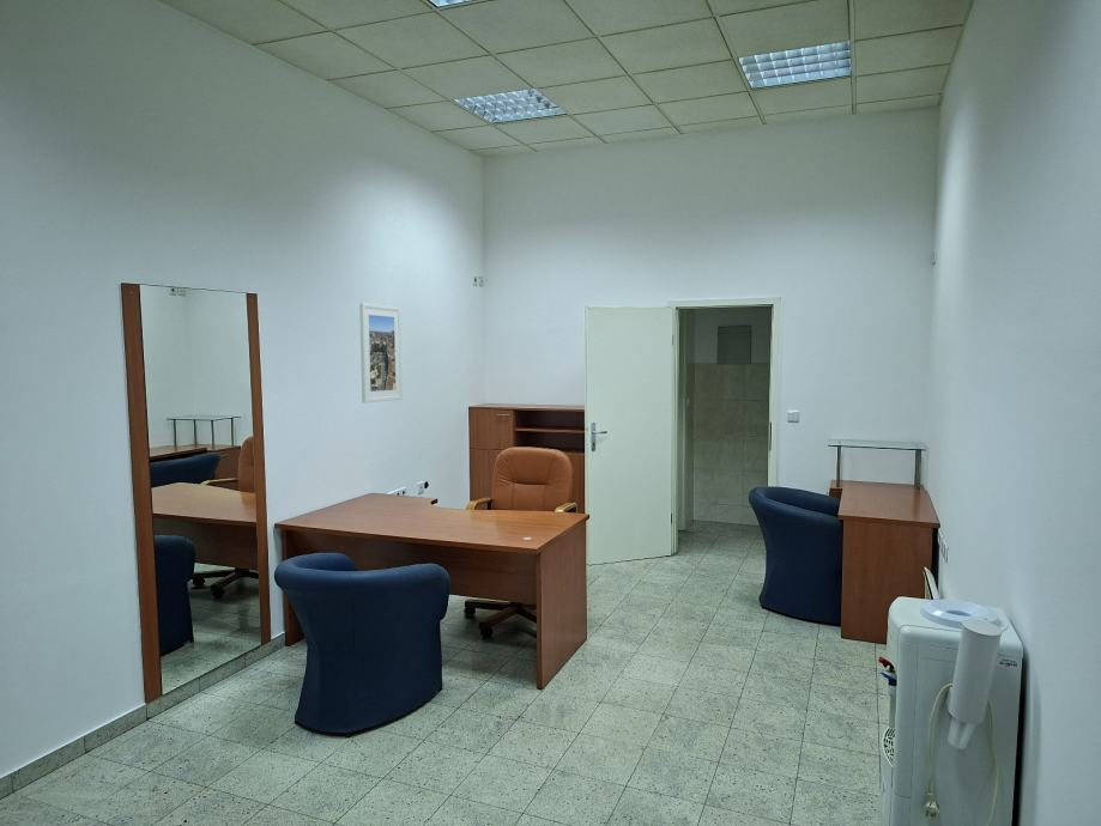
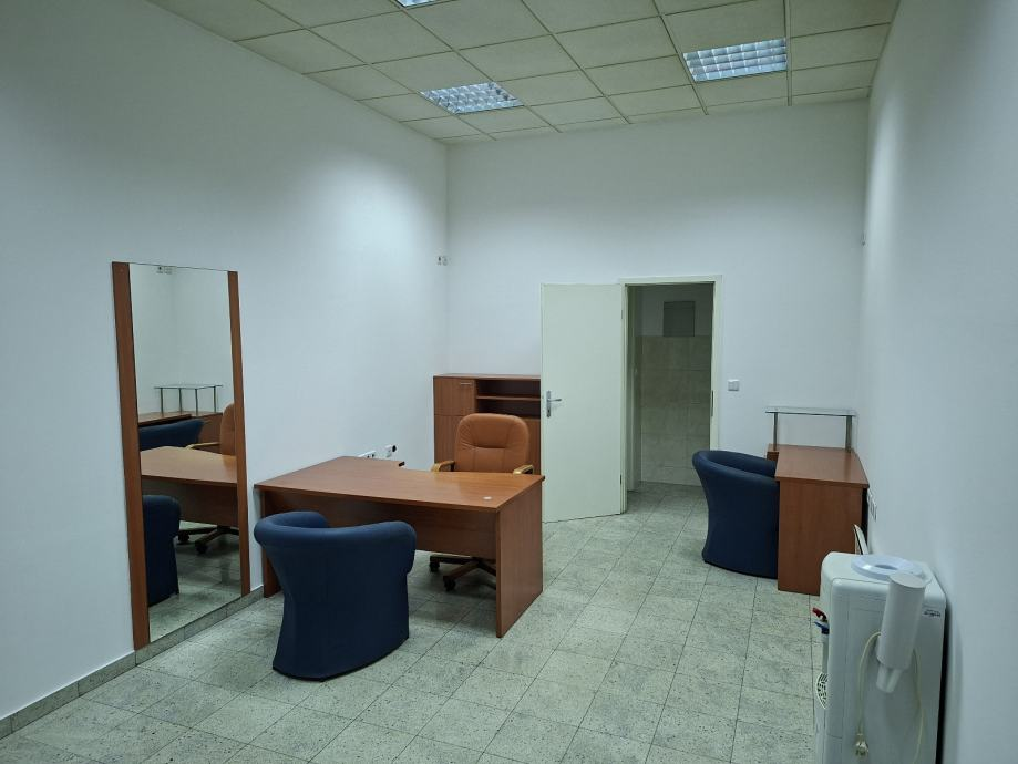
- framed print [358,302,404,403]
